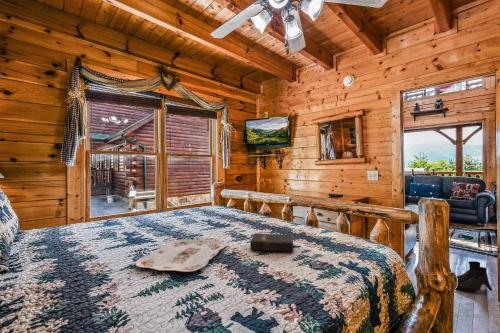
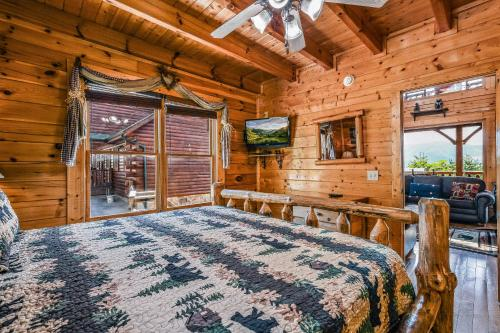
- serving tray [134,238,227,273]
- hardback book [249,232,294,253]
- boots [455,260,493,292]
